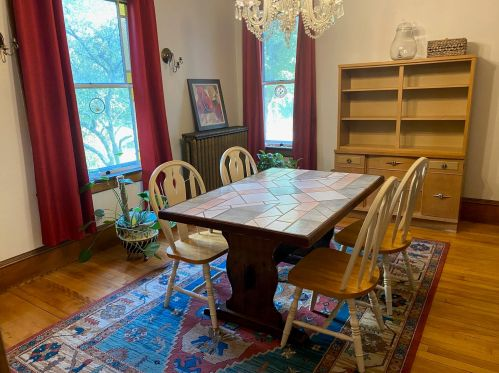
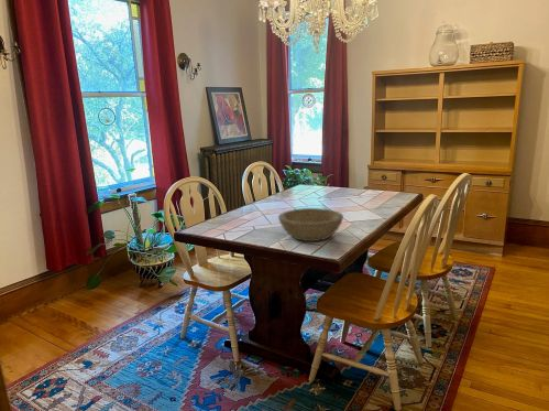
+ bowl [277,207,344,242]
